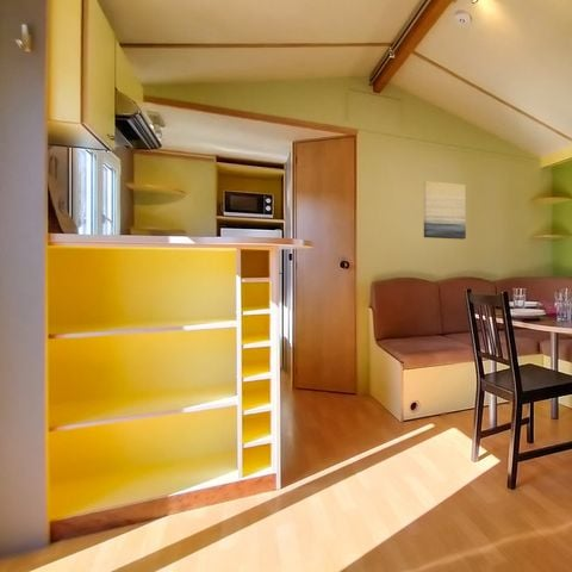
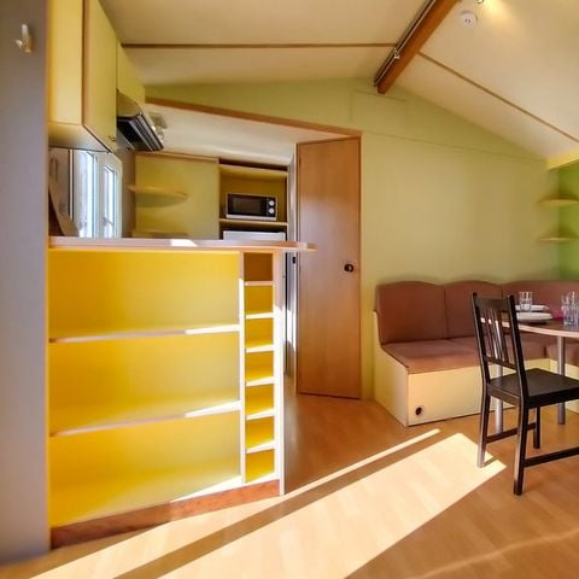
- wall art [423,180,467,241]
